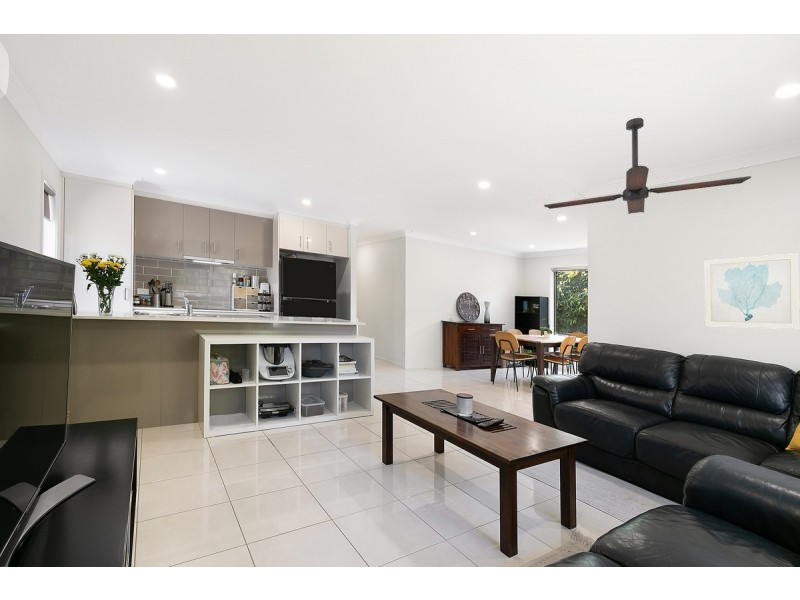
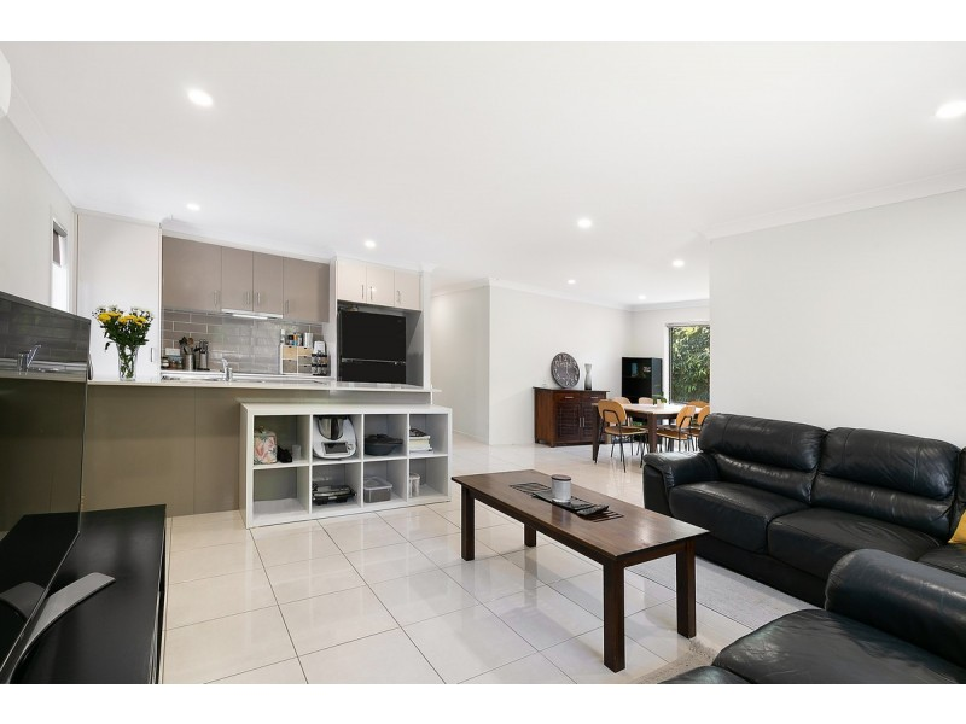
- wall art [704,252,800,330]
- ceiling fan [543,117,752,215]
